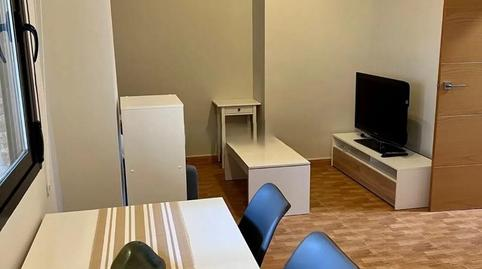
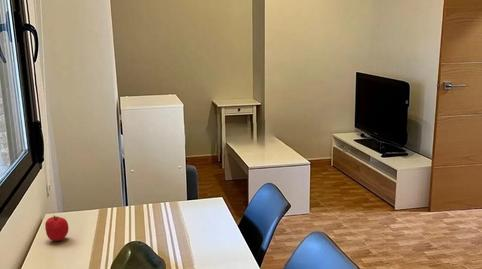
+ fruit [44,215,70,242]
